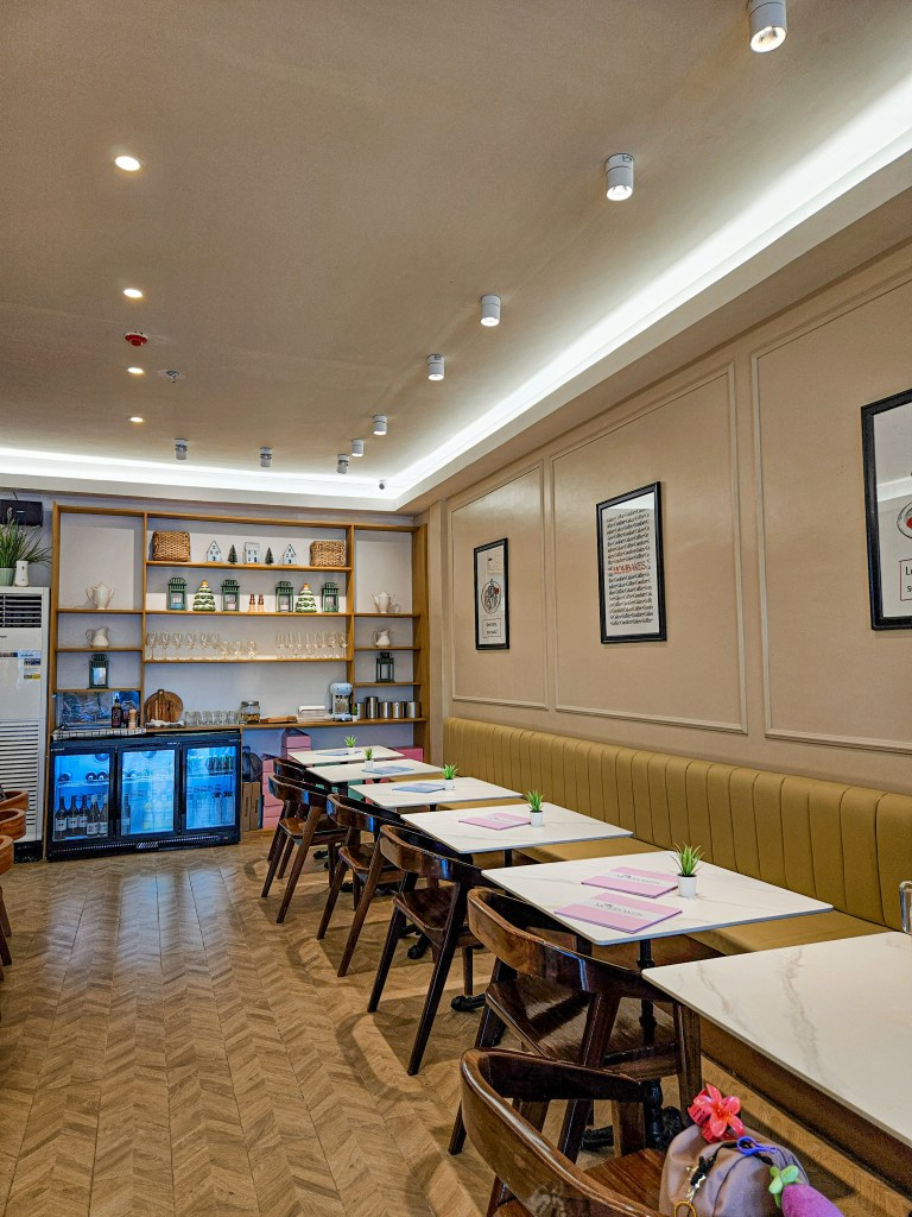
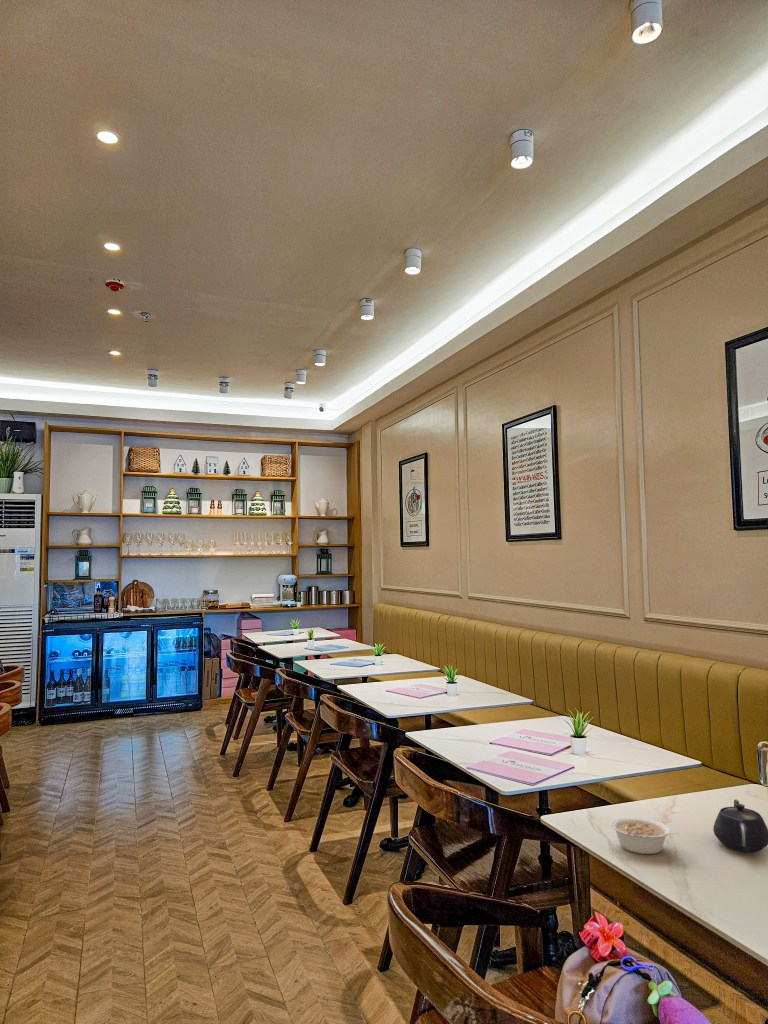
+ legume [610,817,679,855]
+ teapot [712,798,768,853]
